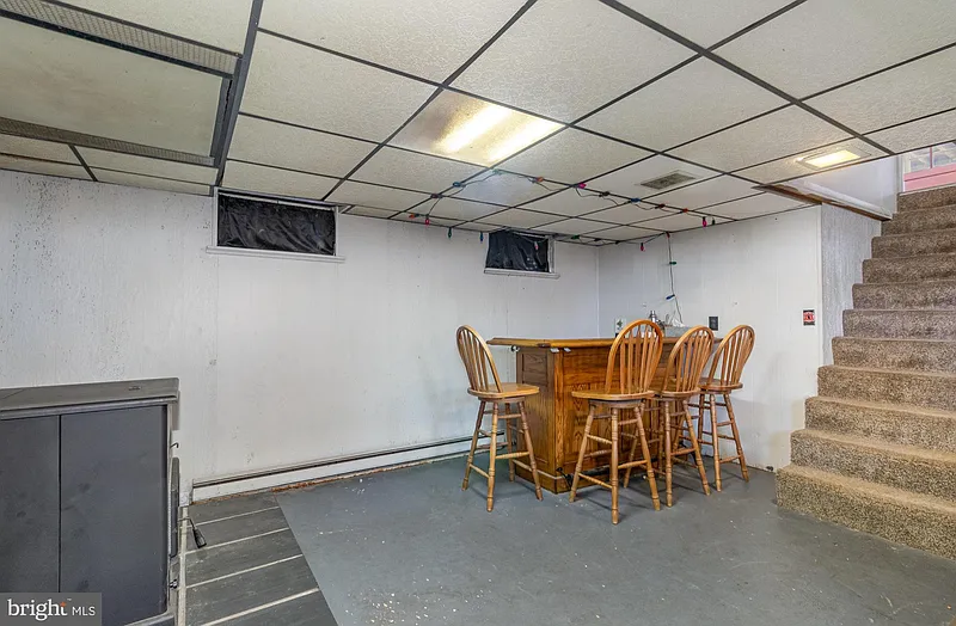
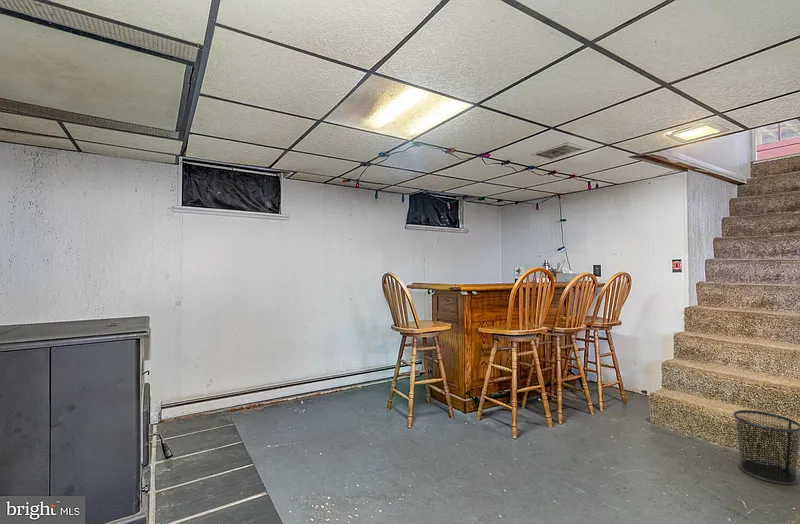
+ trash can [732,409,800,486]
